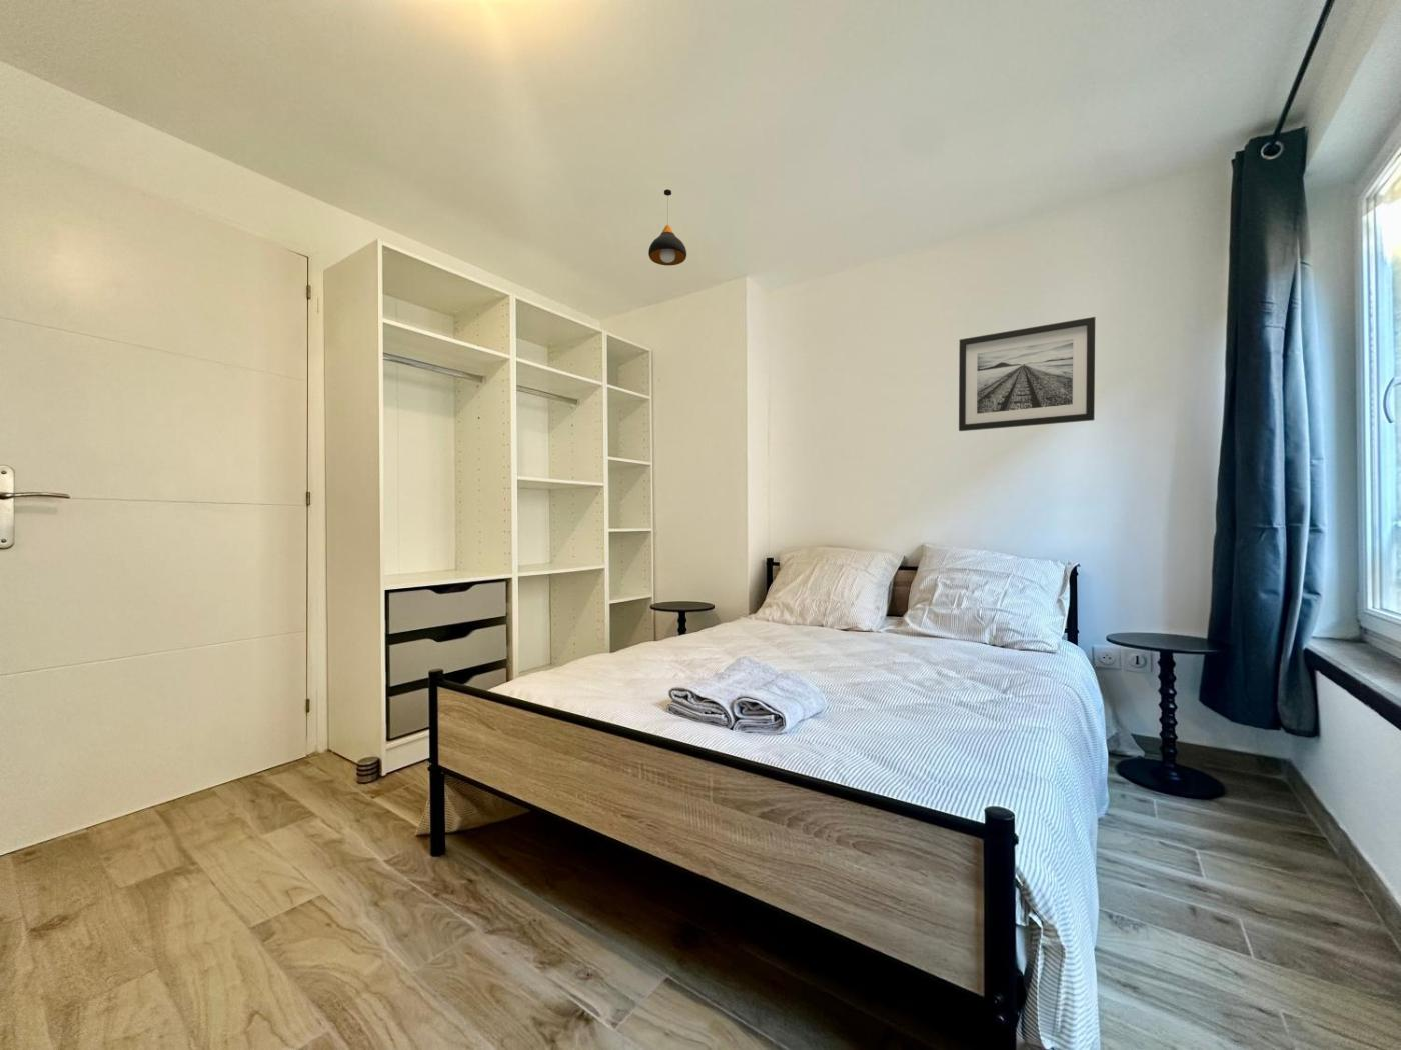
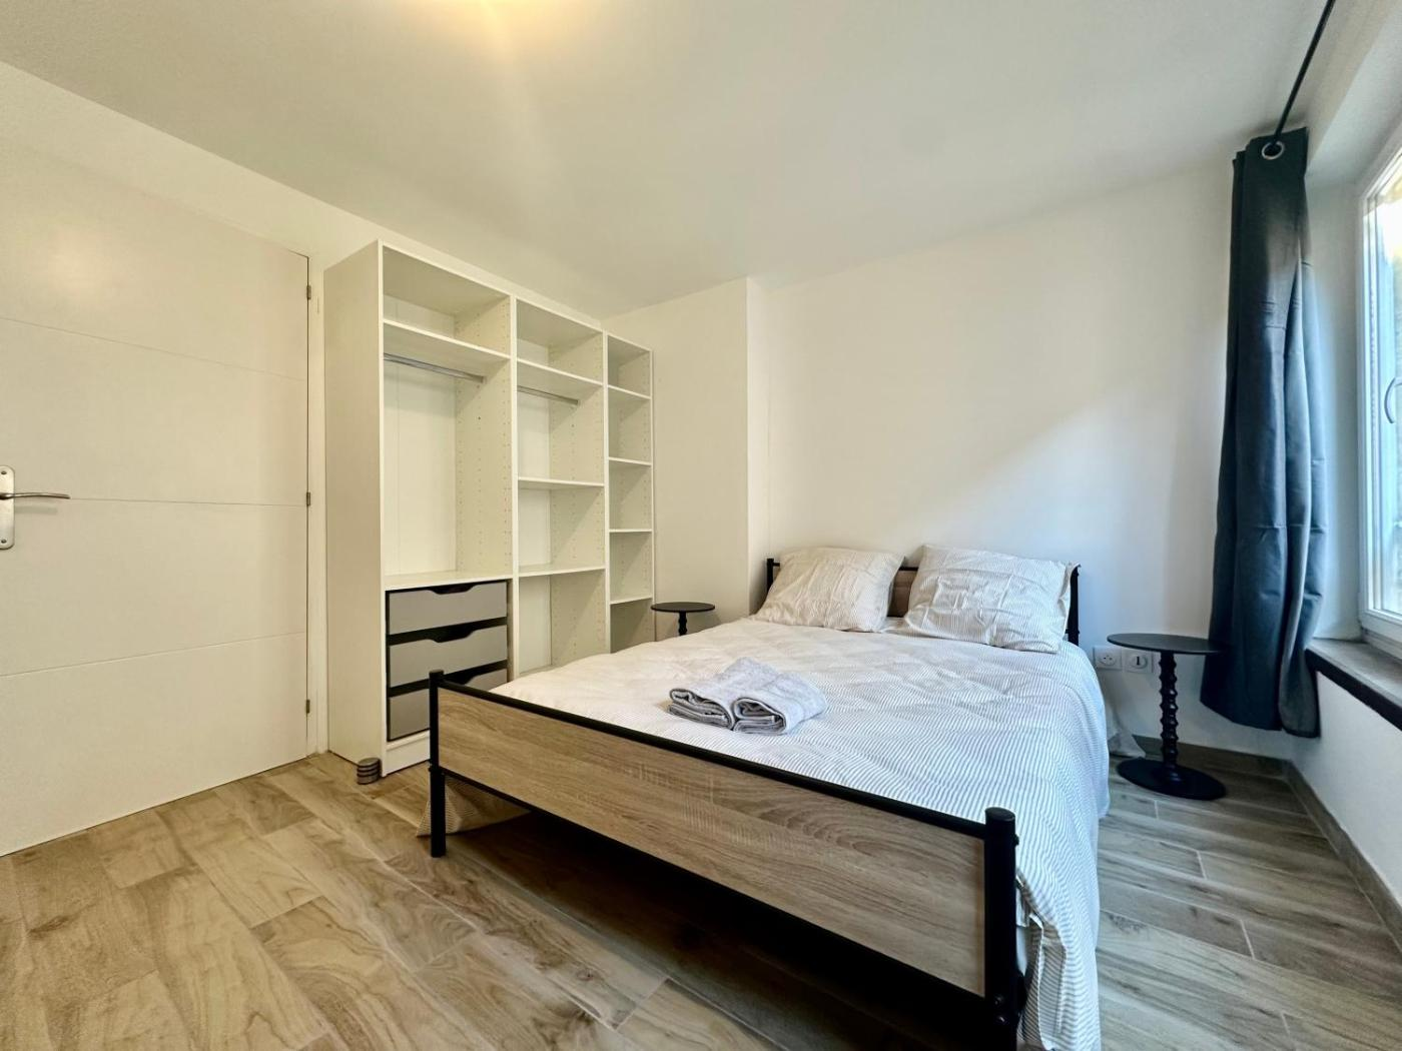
- pendant light [648,188,687,267]
- wall art [958,317,1095,432]
